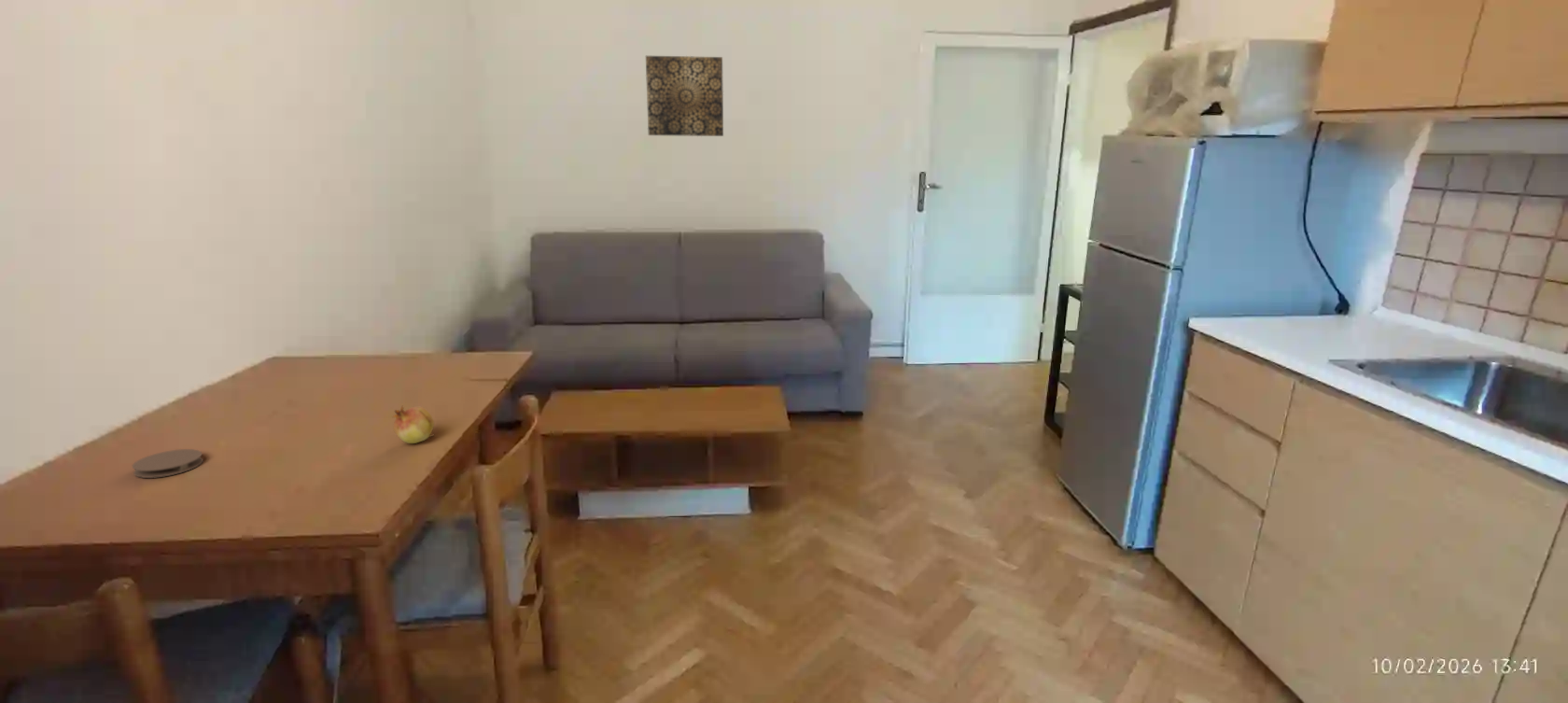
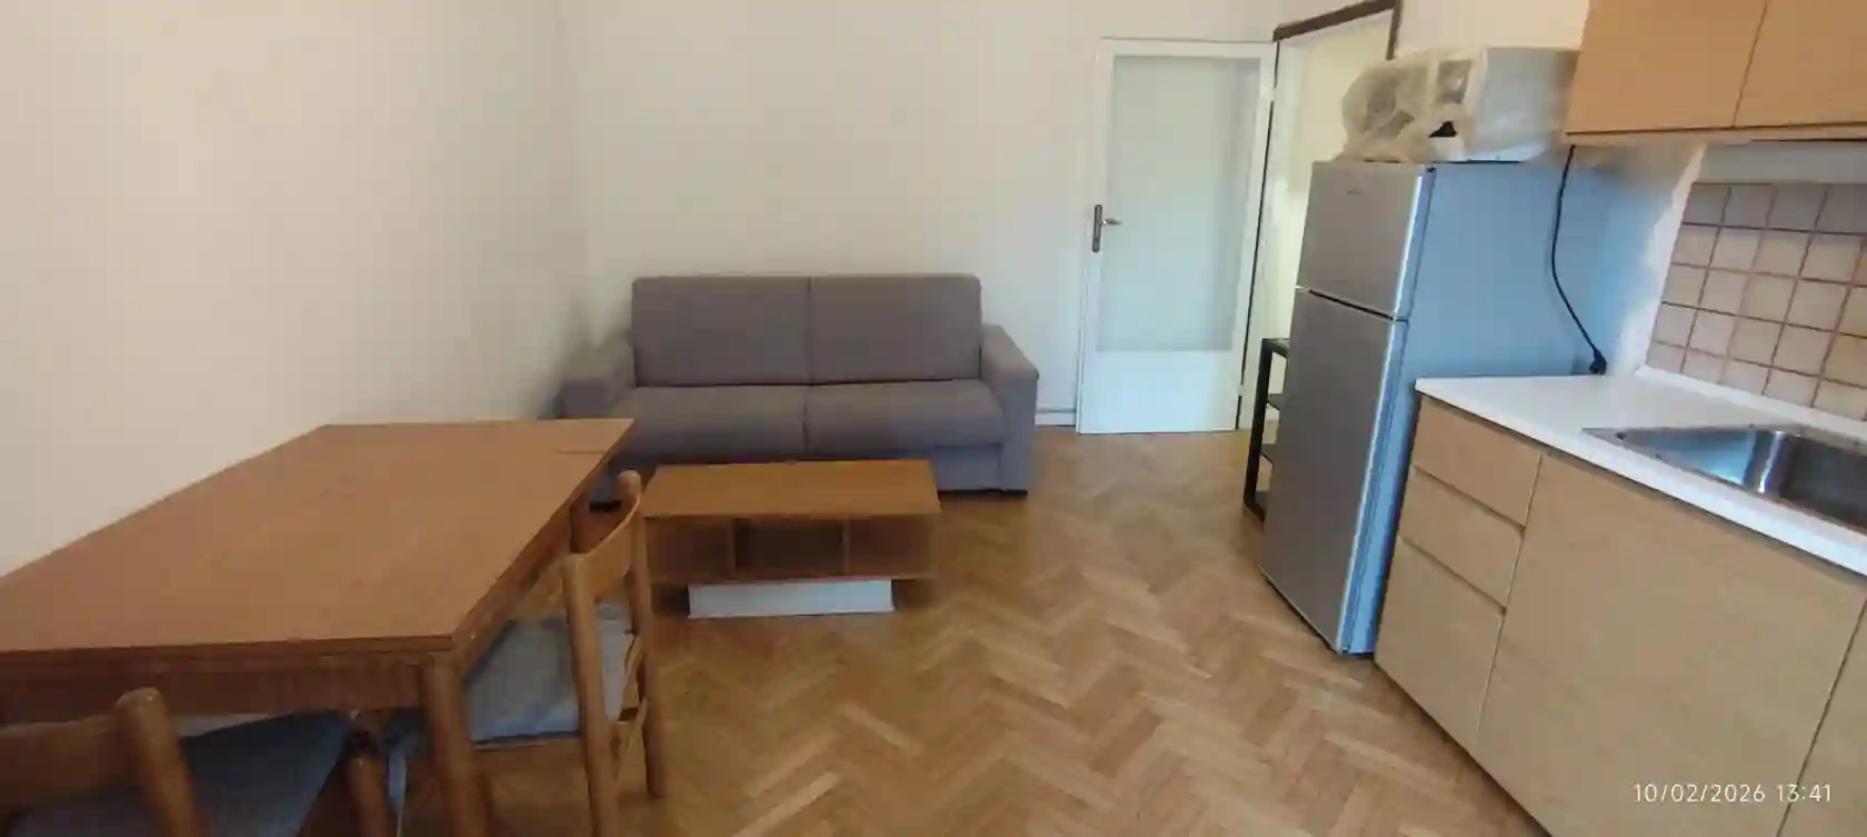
- coaster [132,448,204,479]
- wall art [645,55,724,137]
- fruit [391,405,436,444]
